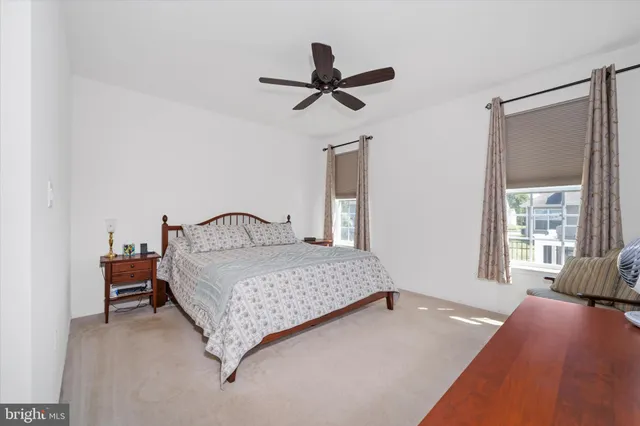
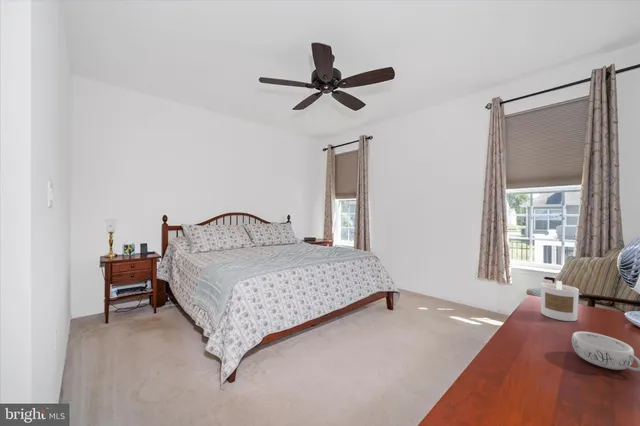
+ decorative bowl [571,331,640,372]
+ candle [540,280,580,322]
